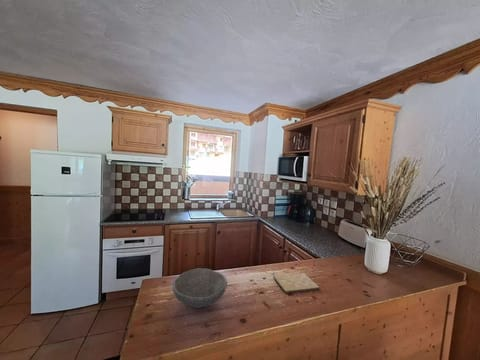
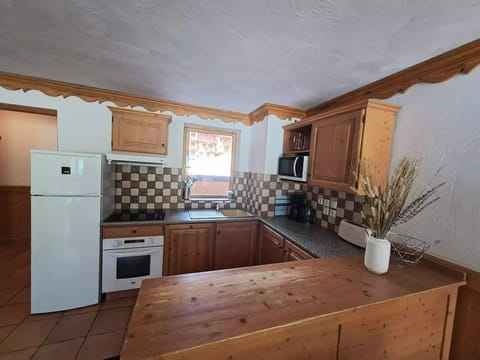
- cutting board [273,272,320,294]
- bowl [172,268,228,309]
